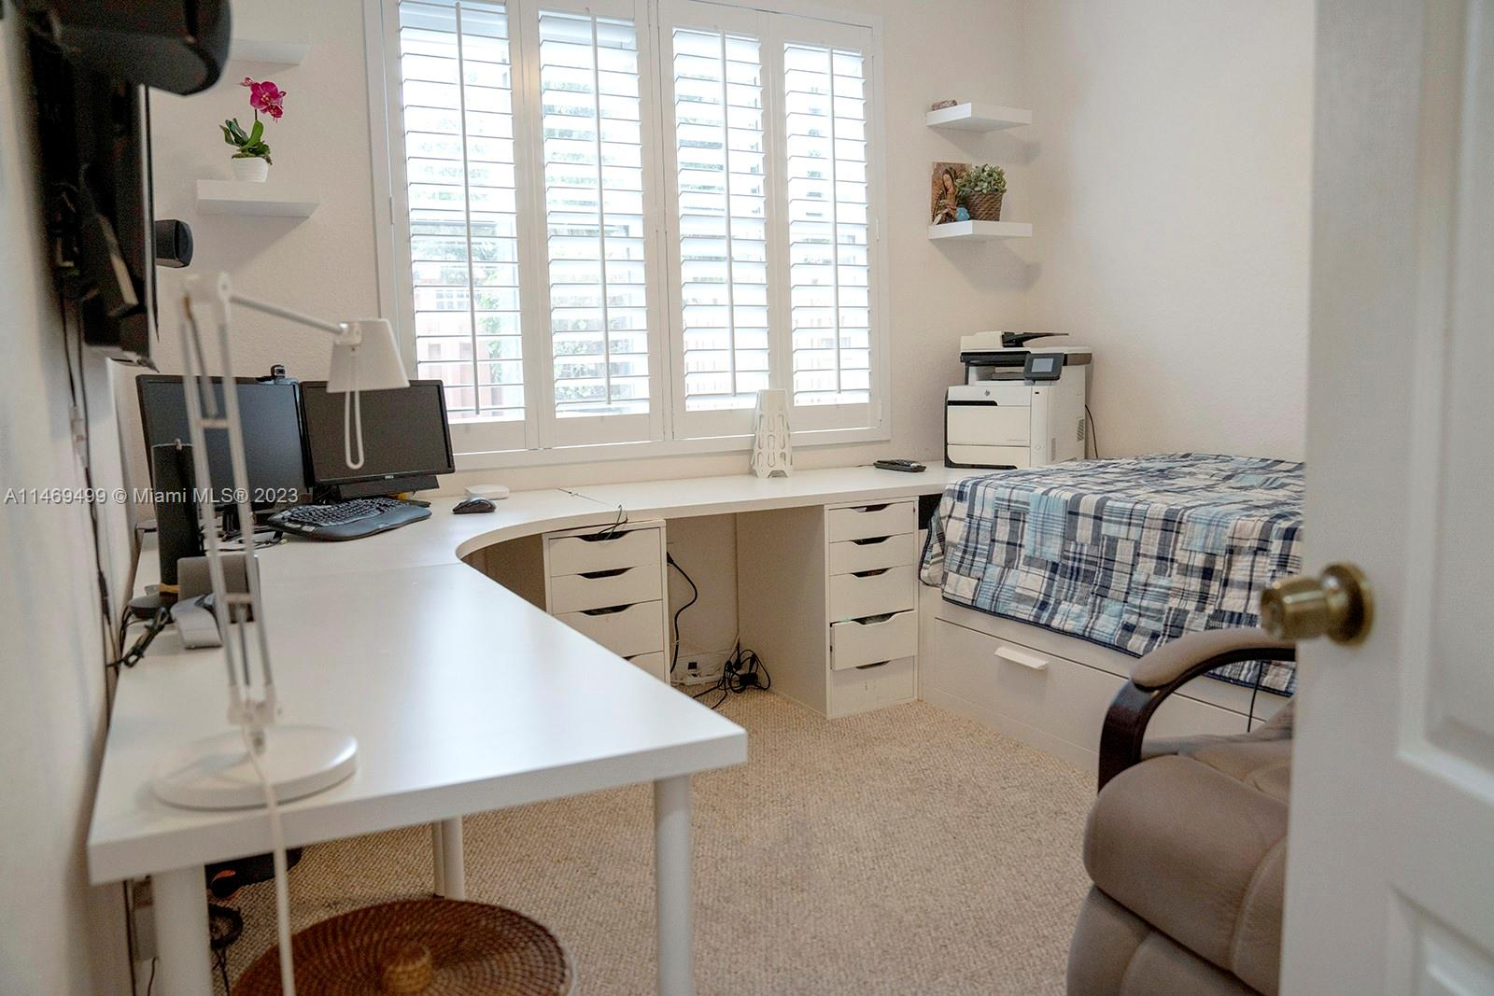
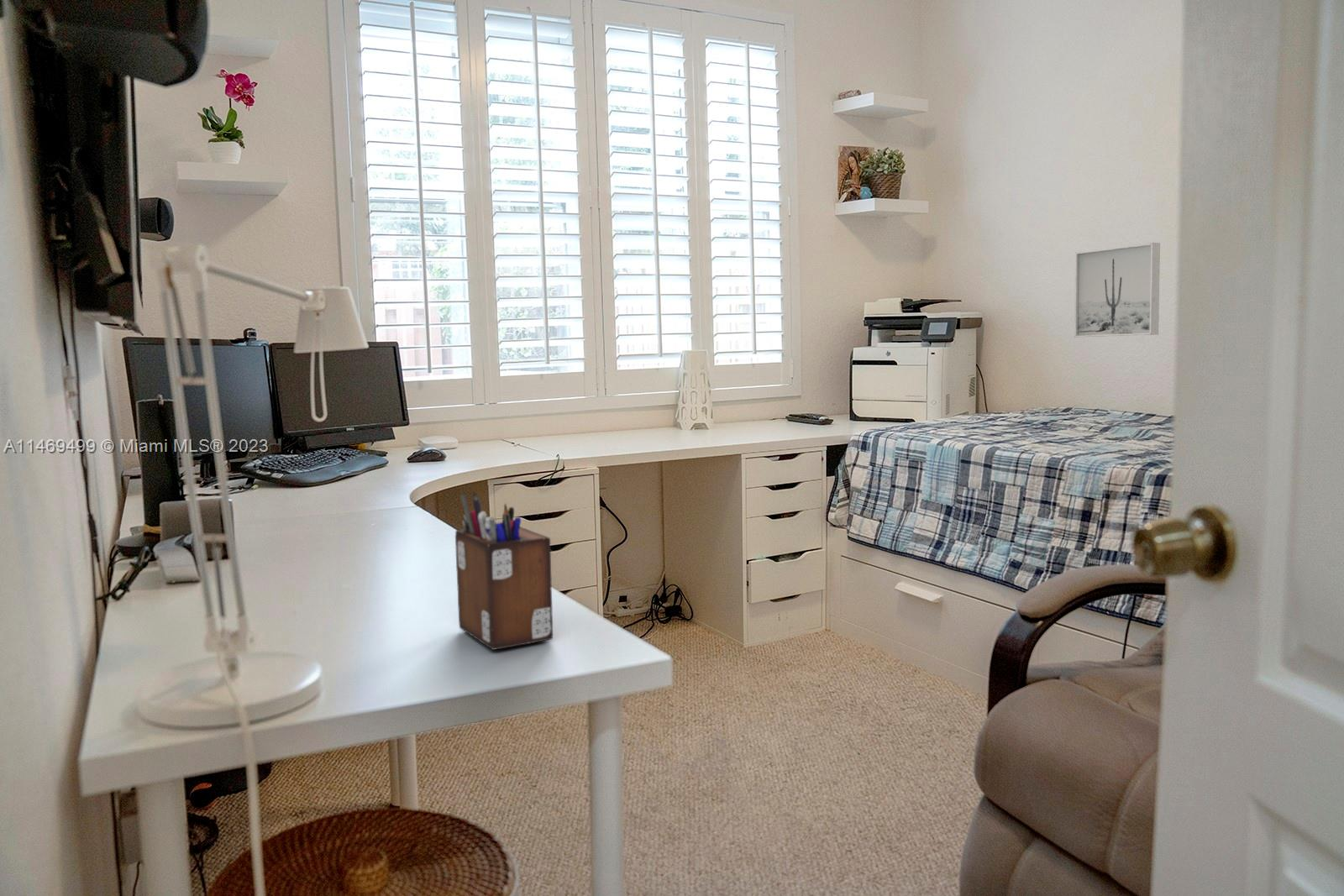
+ wall art [1074,242,1161,338]
+ desk organizer [454,490,554,651]
